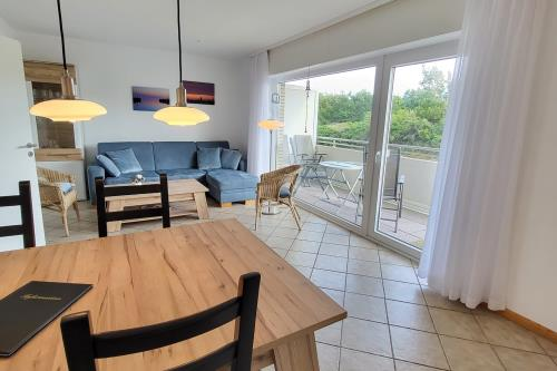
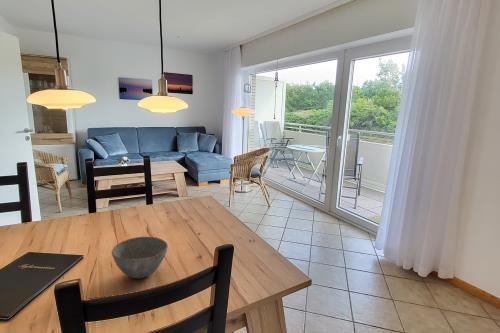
+ bowl [111,236,169,279]
